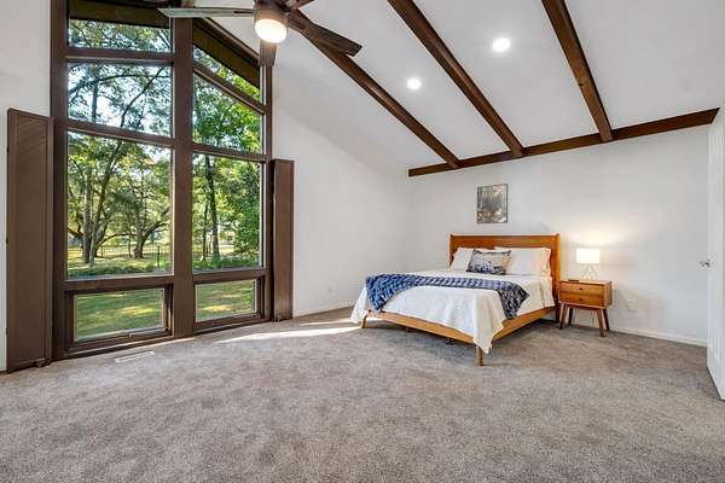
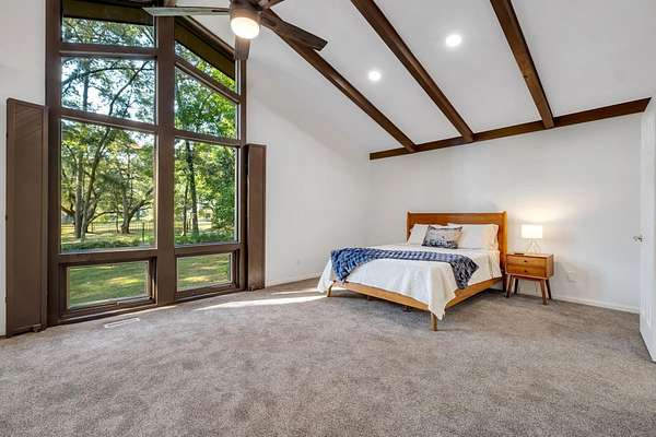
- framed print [476,182,509,225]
